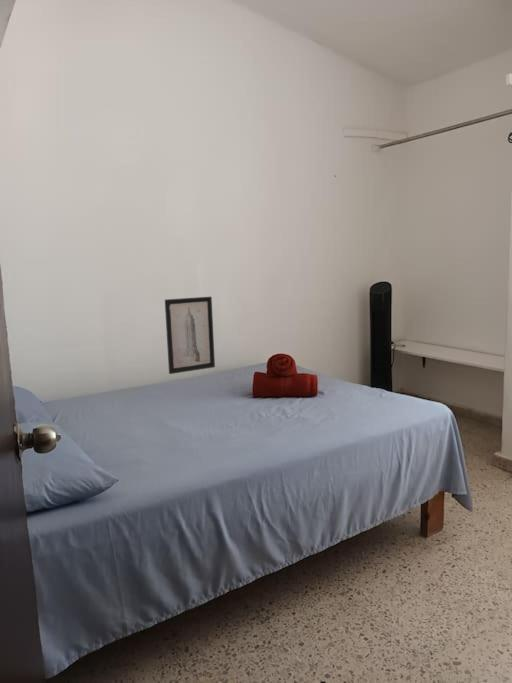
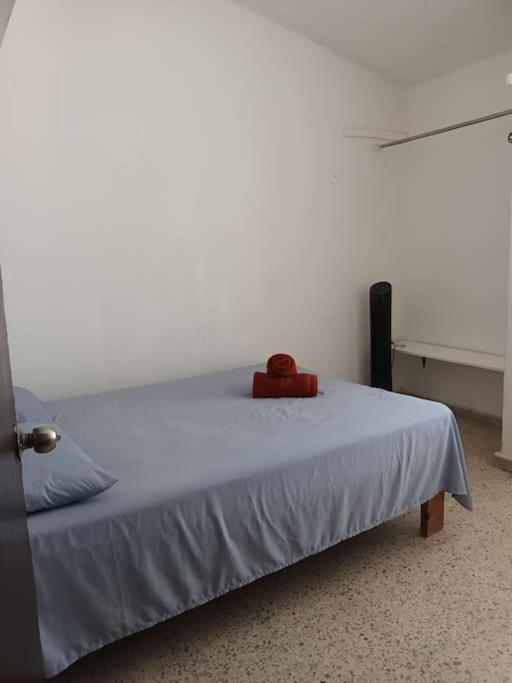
- wall art [164,296,216,375]
